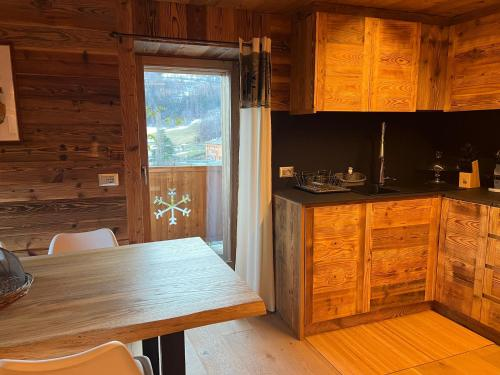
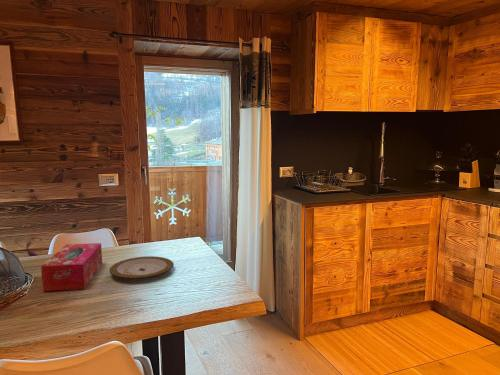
+ plate [109,255,175,280]
+ tissue box [40,242,103,292]
